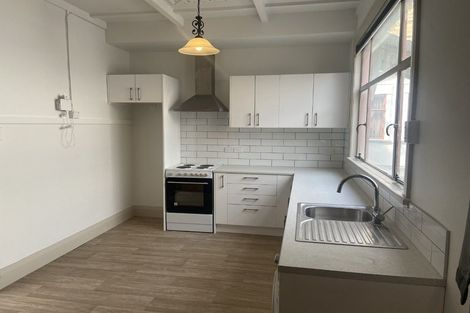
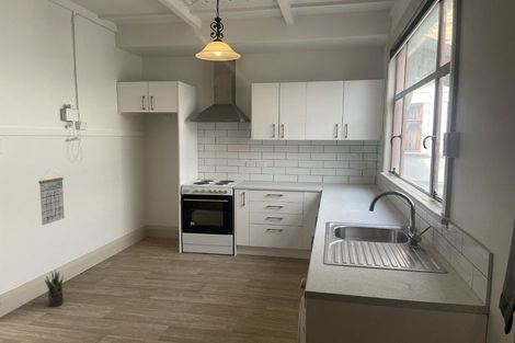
+ calendar [37,170,66,226]
+ potted plant [44,270,65,308]
